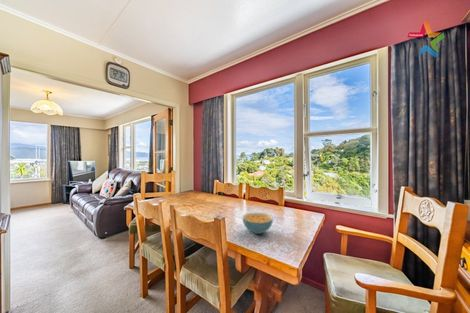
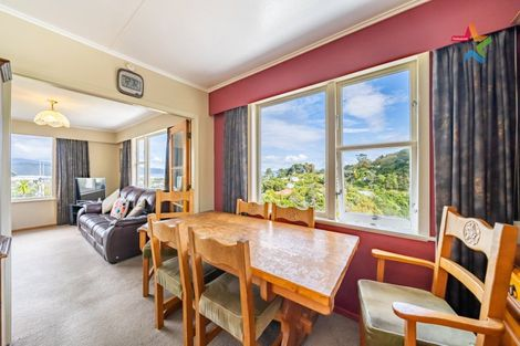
- cereal bowl [242,212,274,235]
